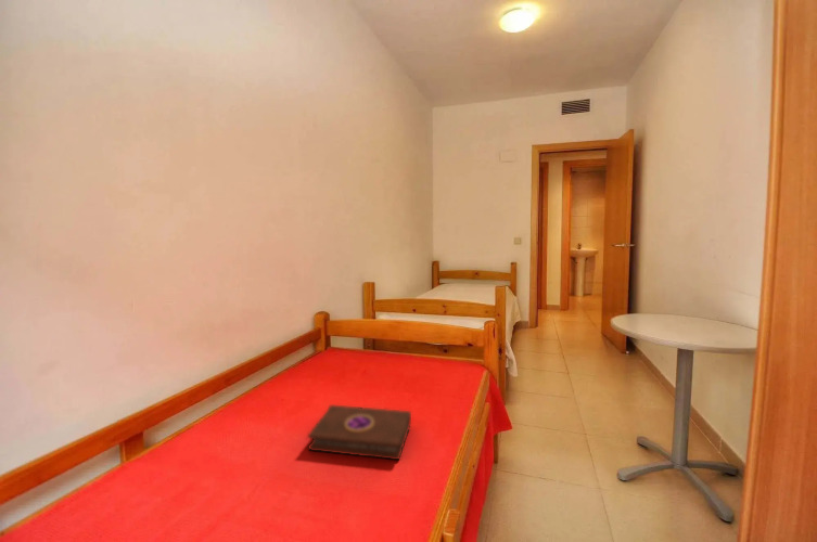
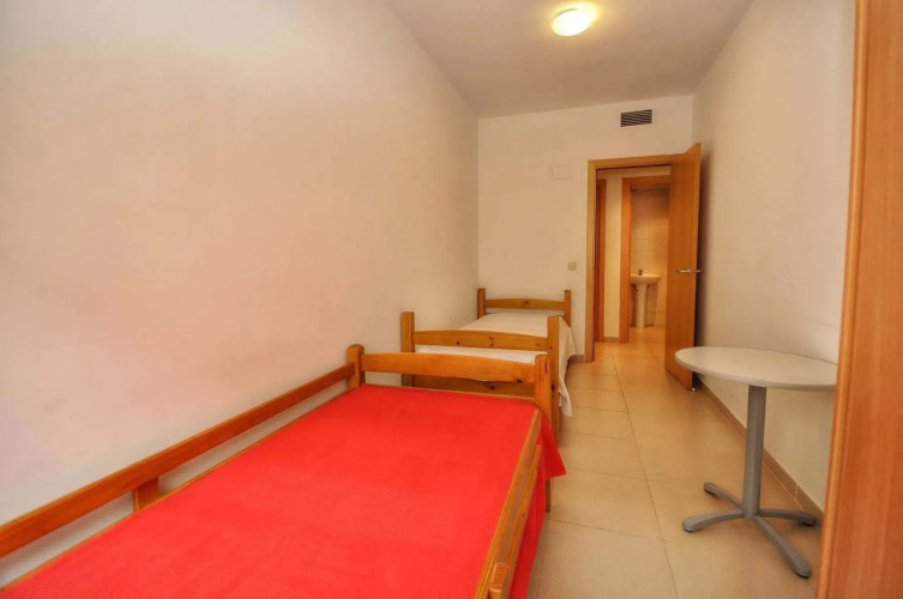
- book [307,403,412,461]
